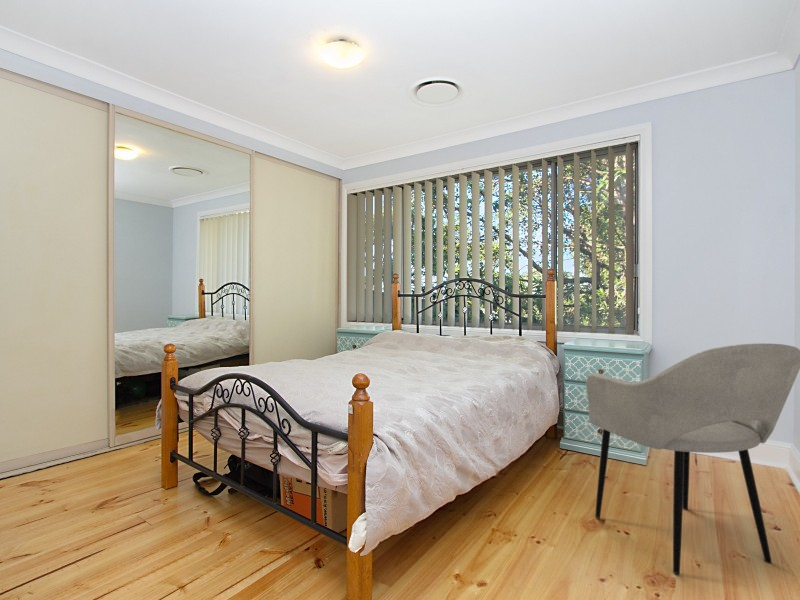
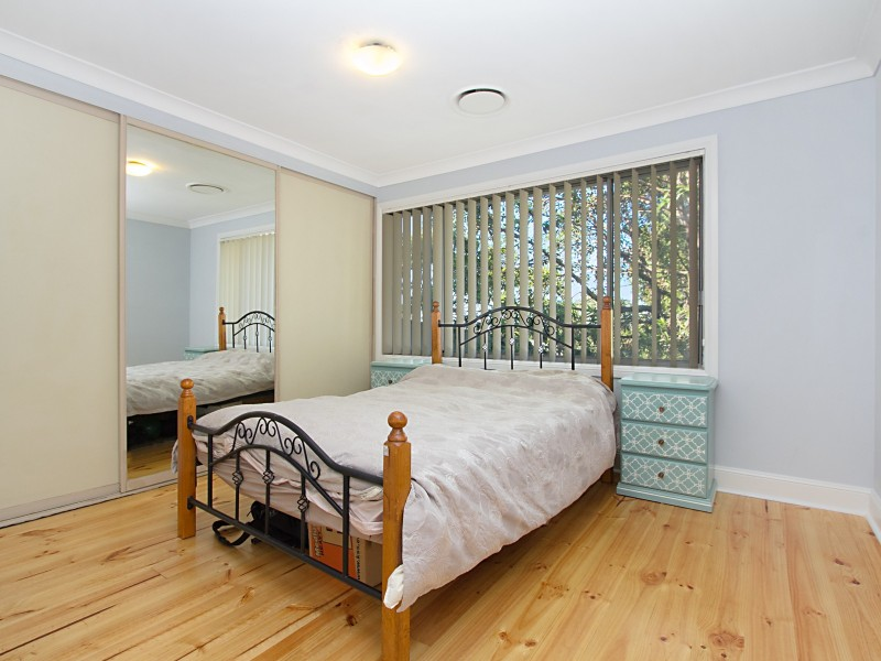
- armchair [585,342,800,575]
